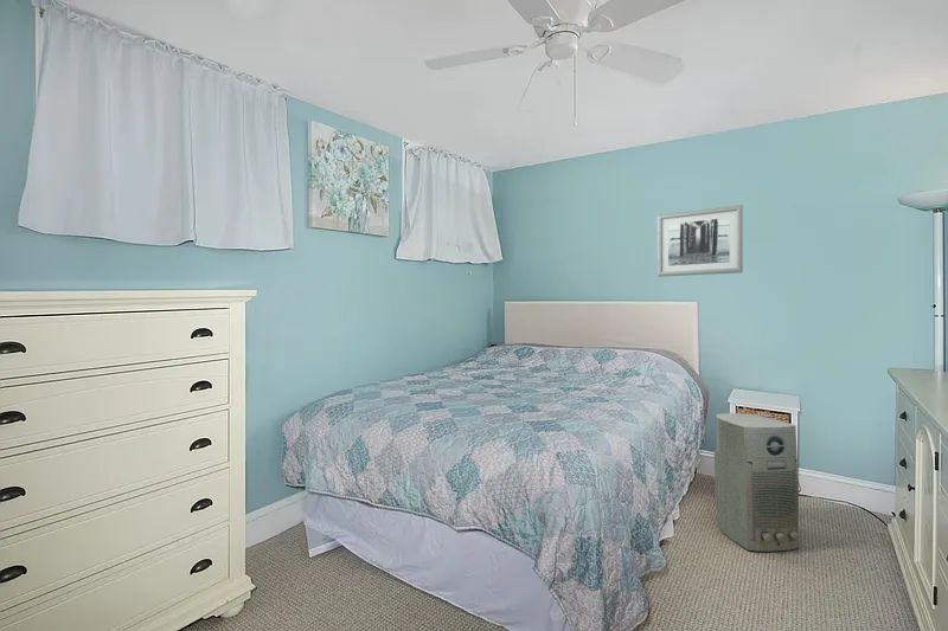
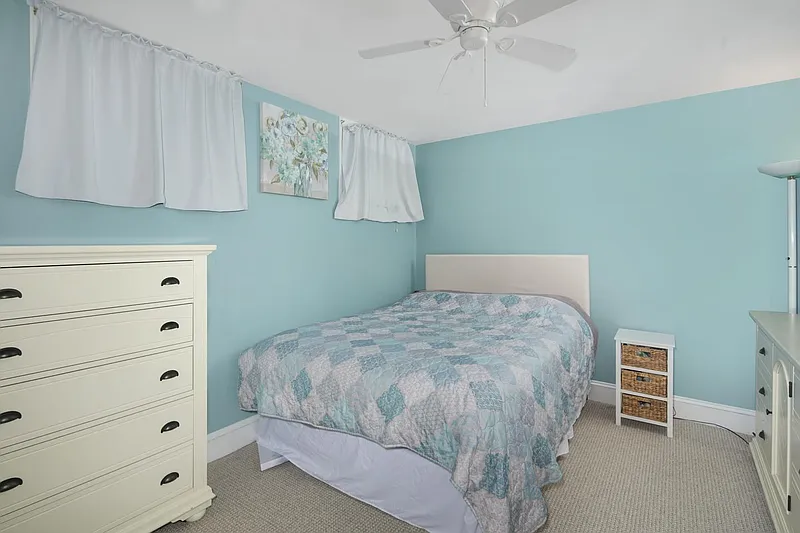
- air purifier [713,412,801,553]
- wall art [656,204,744,278]
